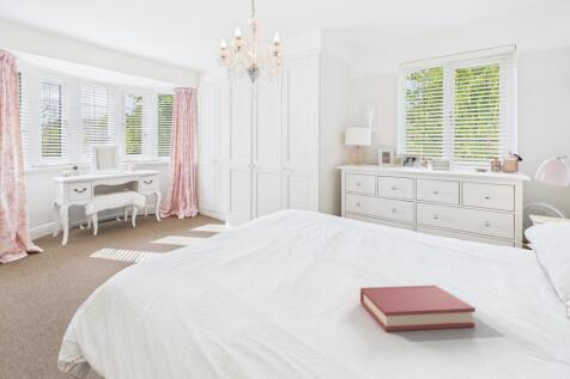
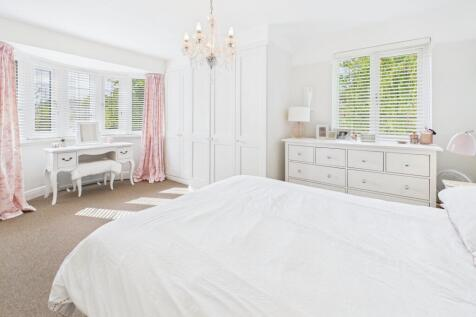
- hardback book [359,285,477,332]
